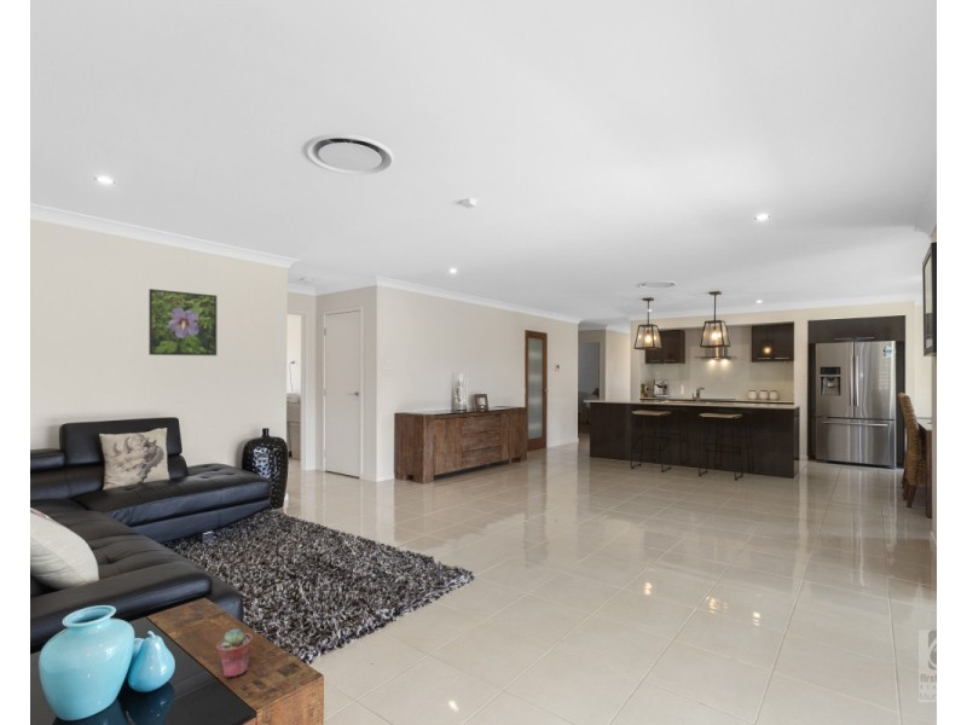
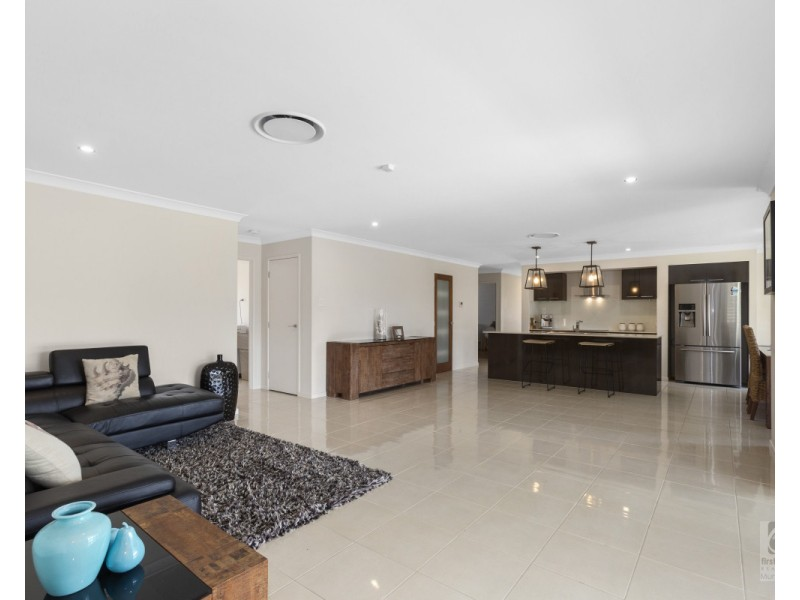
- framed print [147,288,218,356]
- potted succulent [215,627,254,679]
